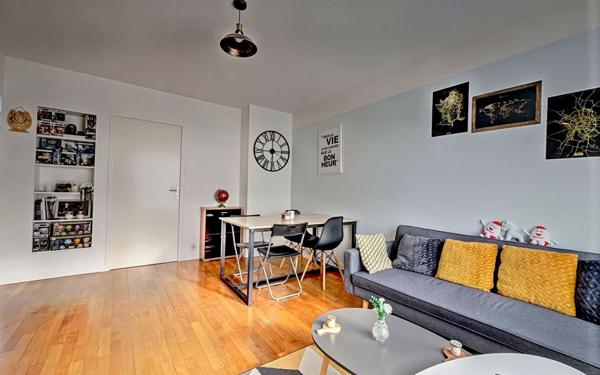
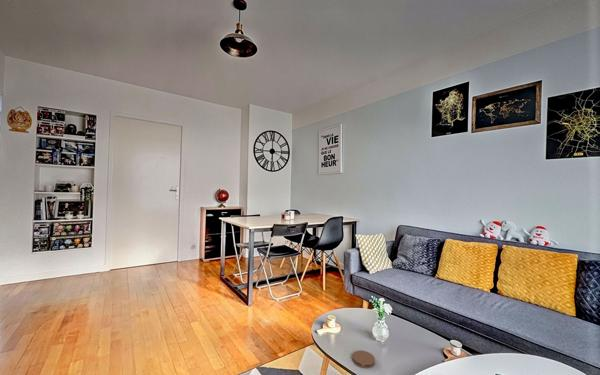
+ coaster [351,350,376,369]
